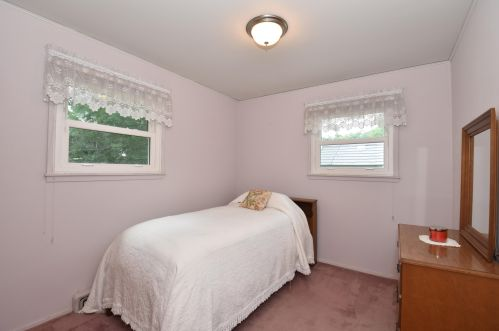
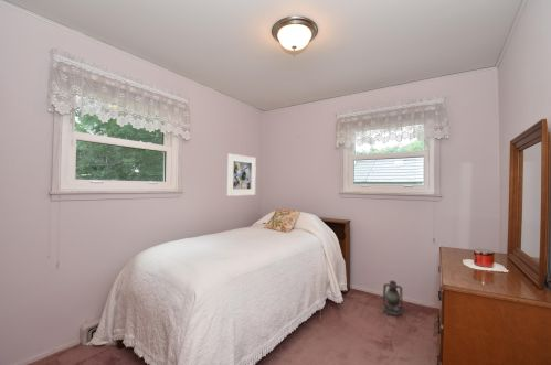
+ lantern [382,279,404,318]
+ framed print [226,153,257,197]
